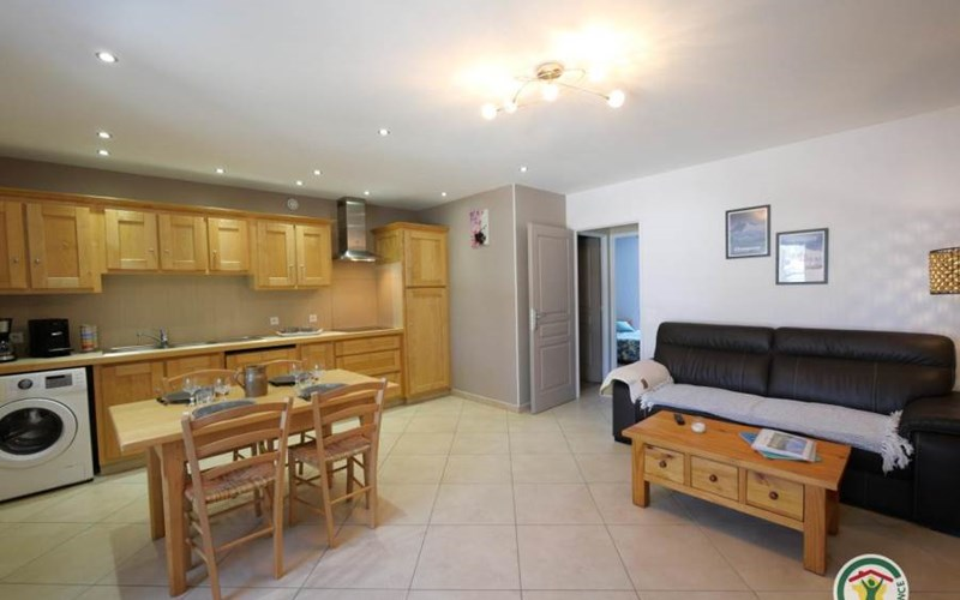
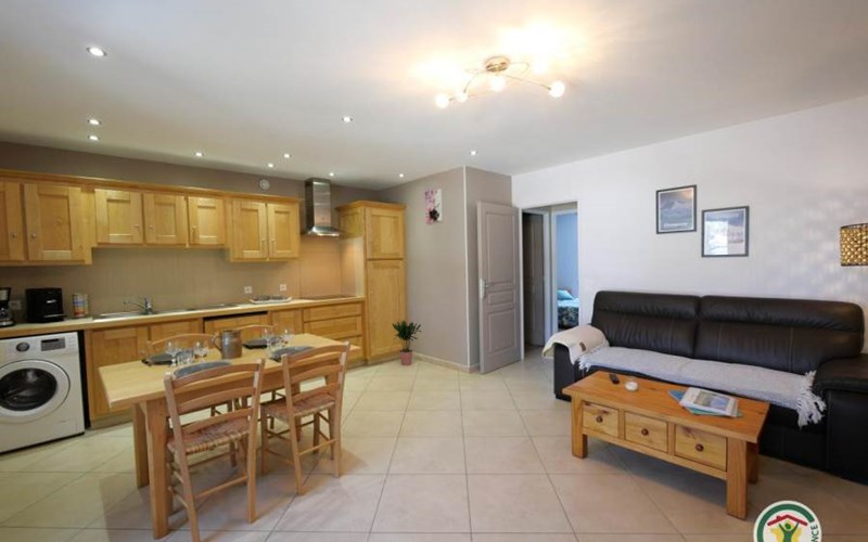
+ potted plant [391,320,422,366]
